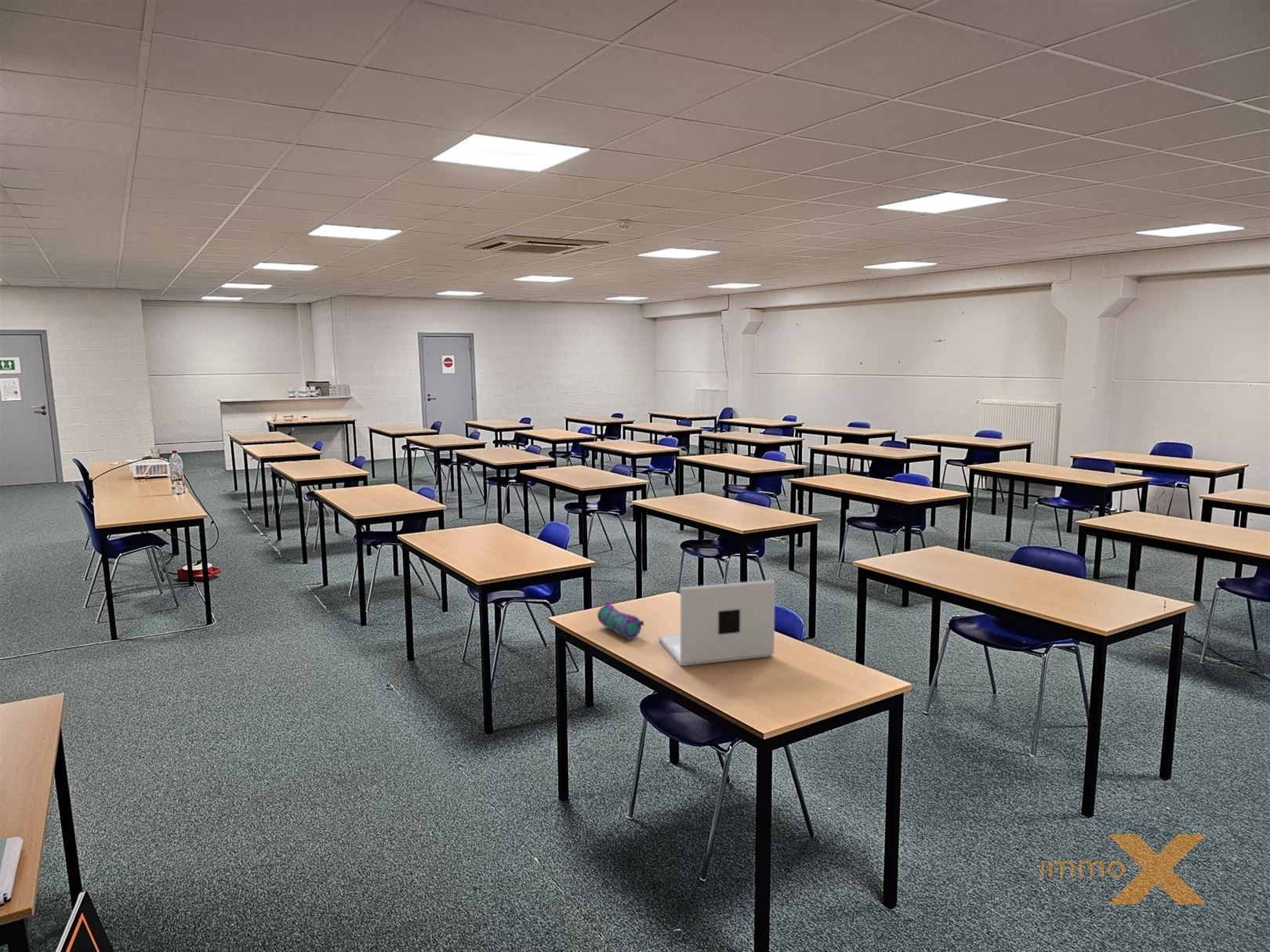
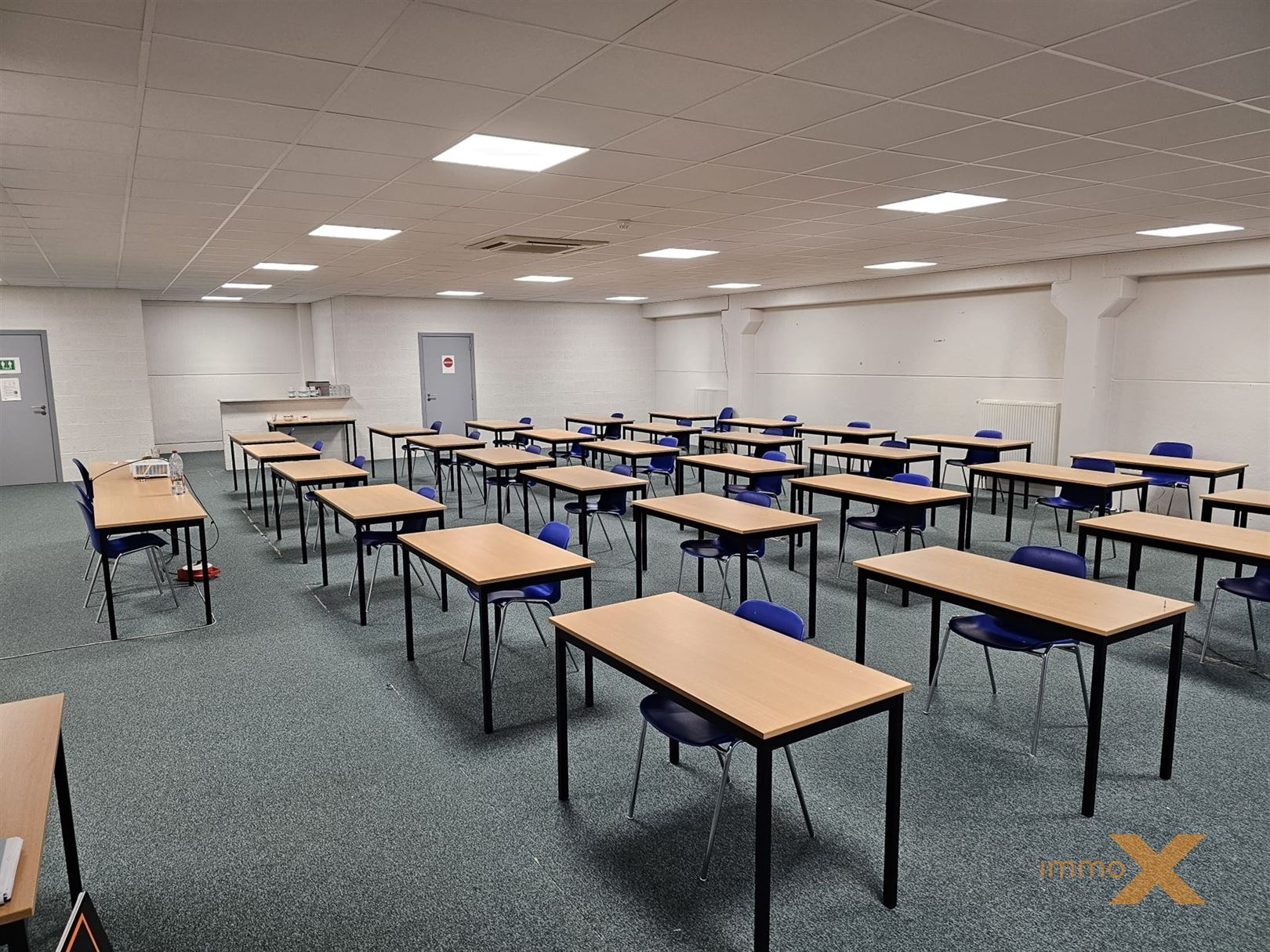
- laptop [658,579,776,667]
- pencil case [597,601,644,641]
